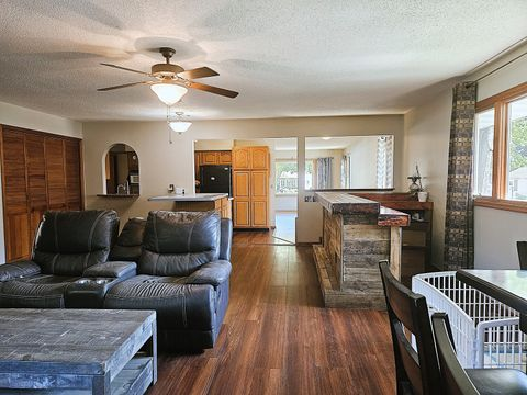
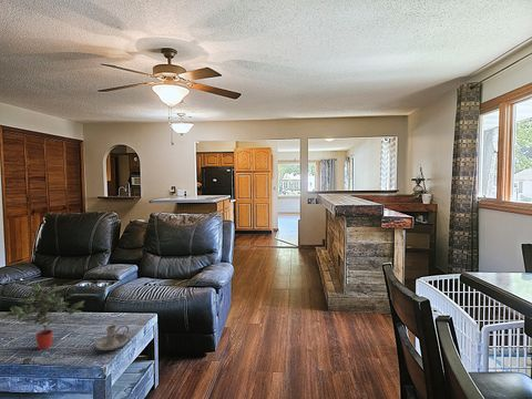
+ candle holder [94,324,130,351]
+ potted plant [1,283,86,350]
